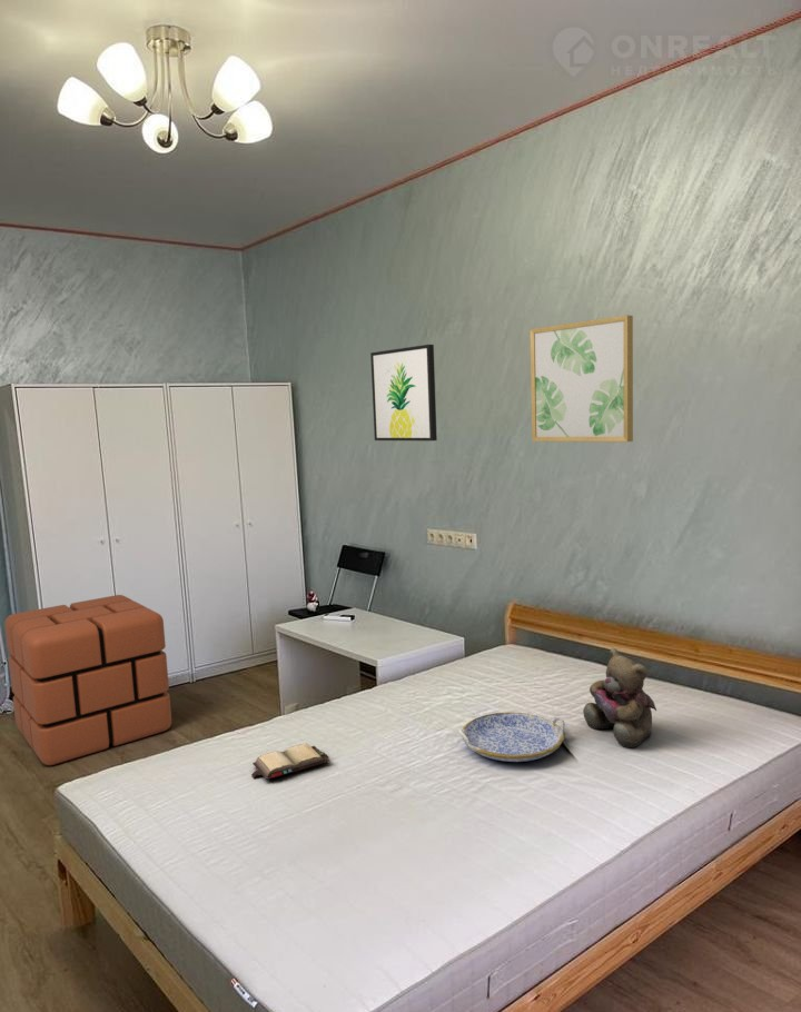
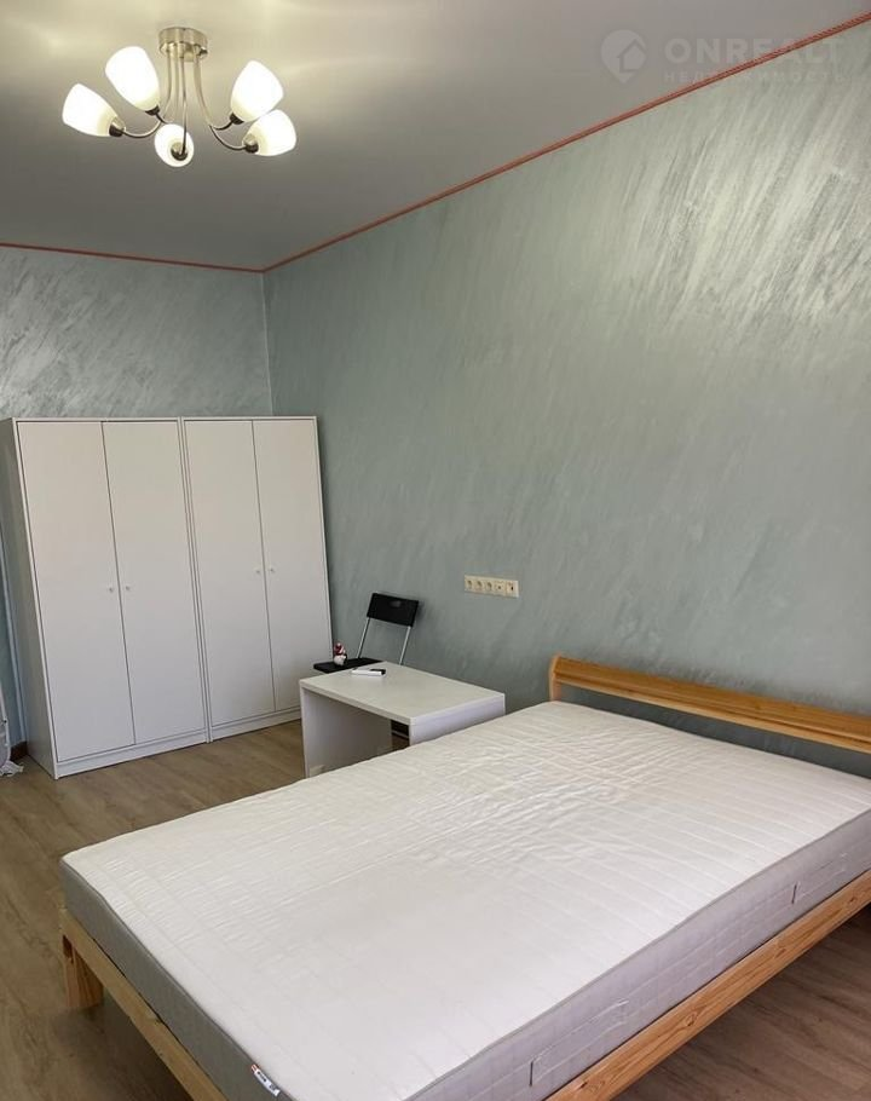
- wall art [530,314,634,443]
- serving tray [457,711,566,763]
- hardback book [250,742,330,781]
- wall art [369,344,438,441]
- pouf [3,594,172,766]
- teddy bear [582,647,657,750]
